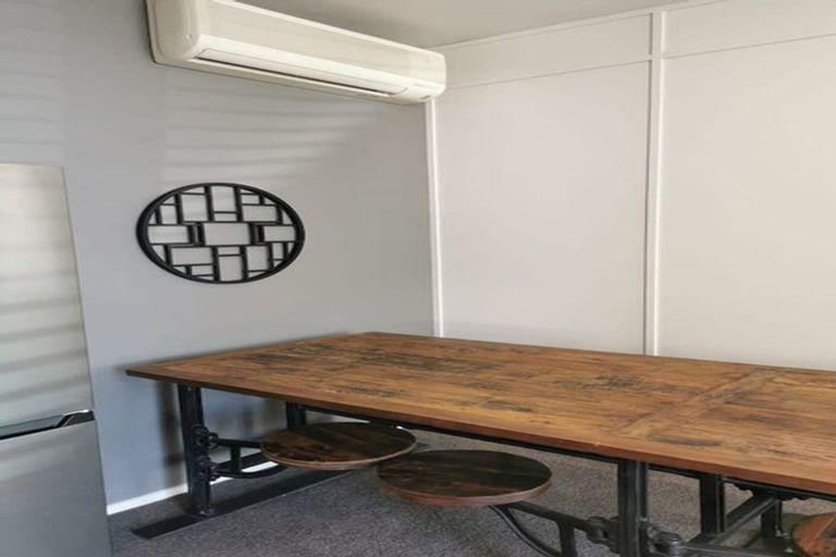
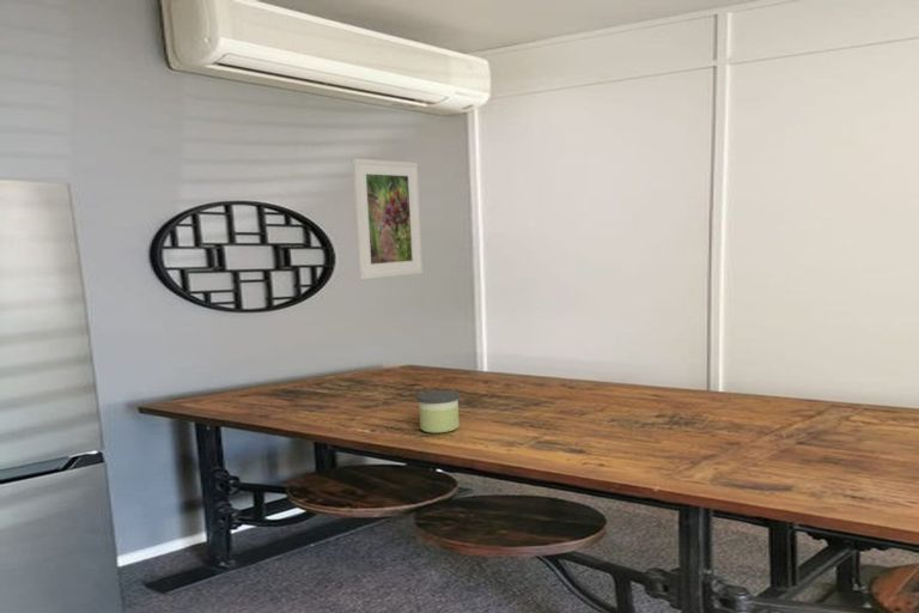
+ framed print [351,157,424,280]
+ candle [415,389,461,435]
